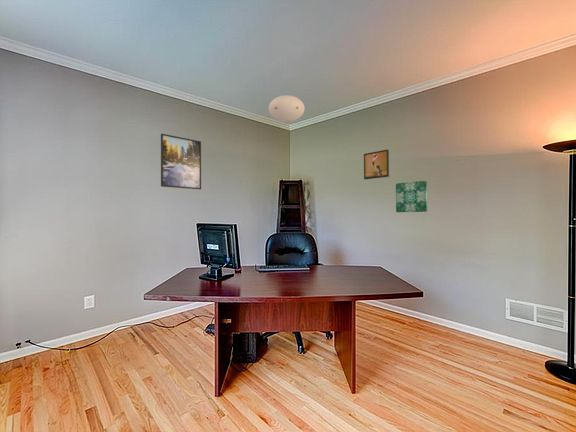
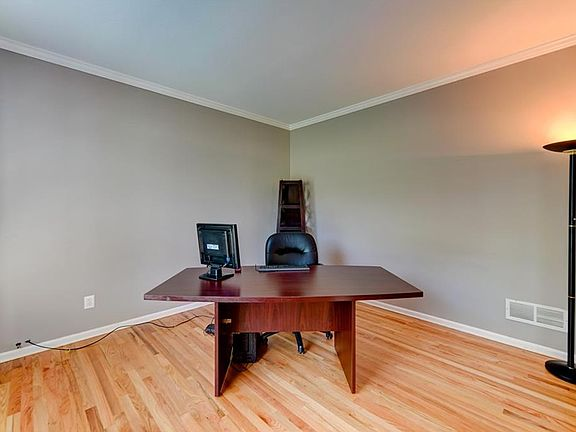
- wall art [395,180,428,213]
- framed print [160,133,202,190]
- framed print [363,149,390,180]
- ceiling light [267,94,306,123]
